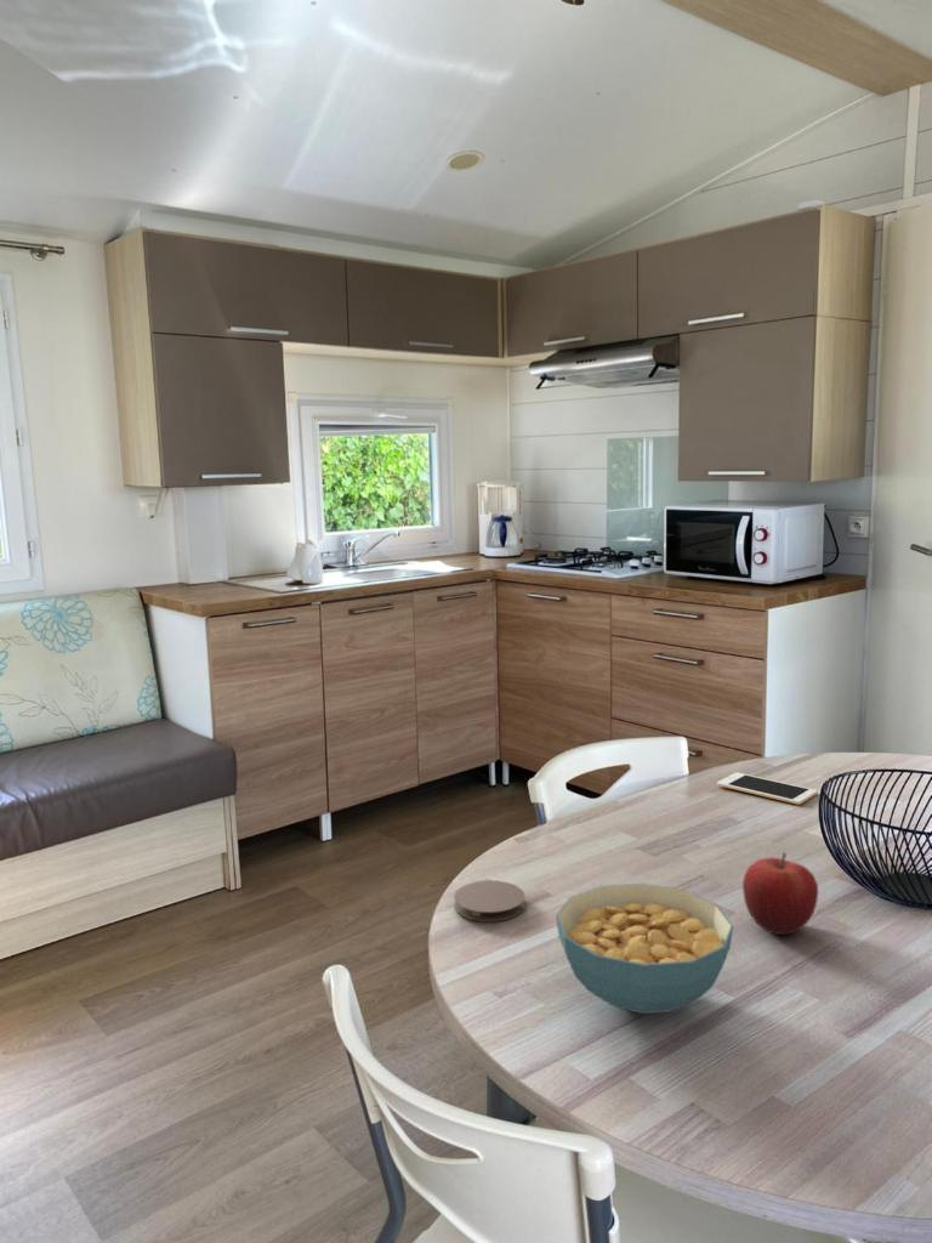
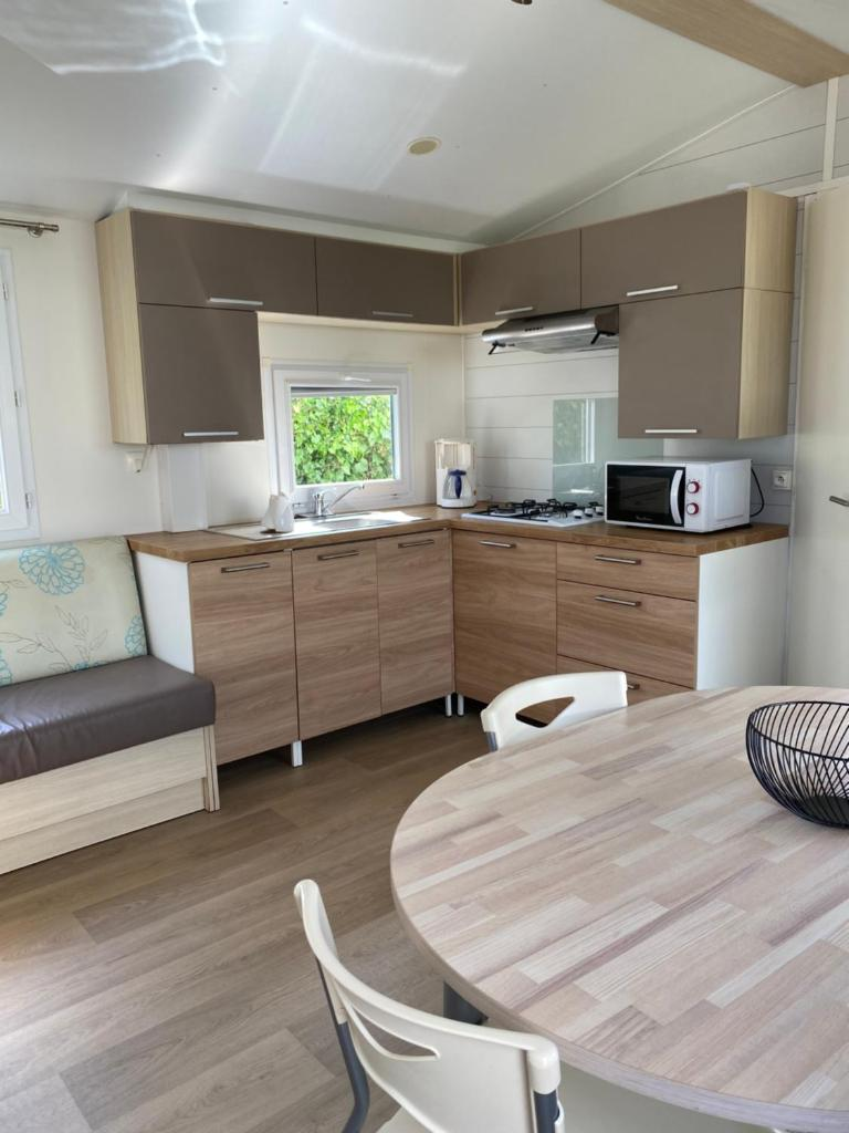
- coaster [453,879,527,923]
- fruit [741,851,819,936]
- cereal bowl [555,882,734,1015]
- cell phone [716,772,818,806]
